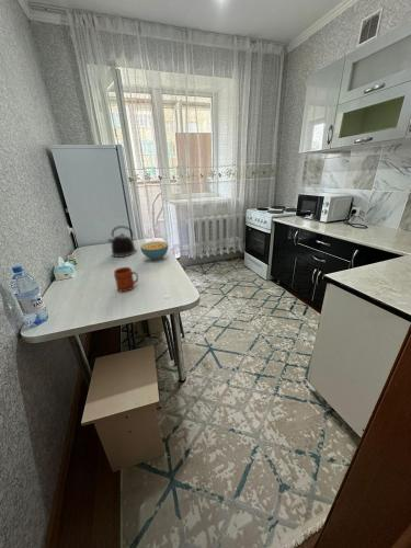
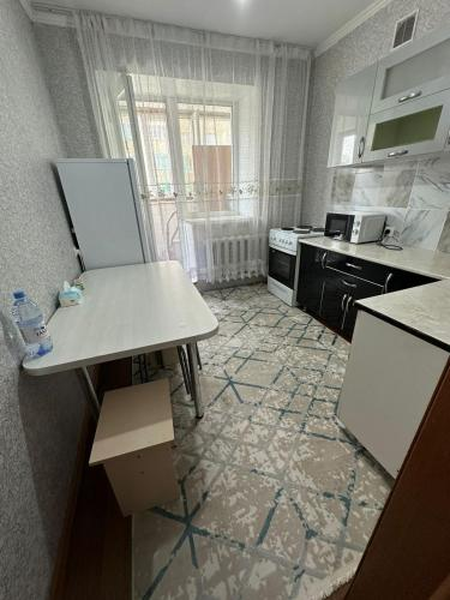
- kettle [106,225,138,259]
- mug [113,266,139,293]
- cereal bowl [139,240,169,261]
